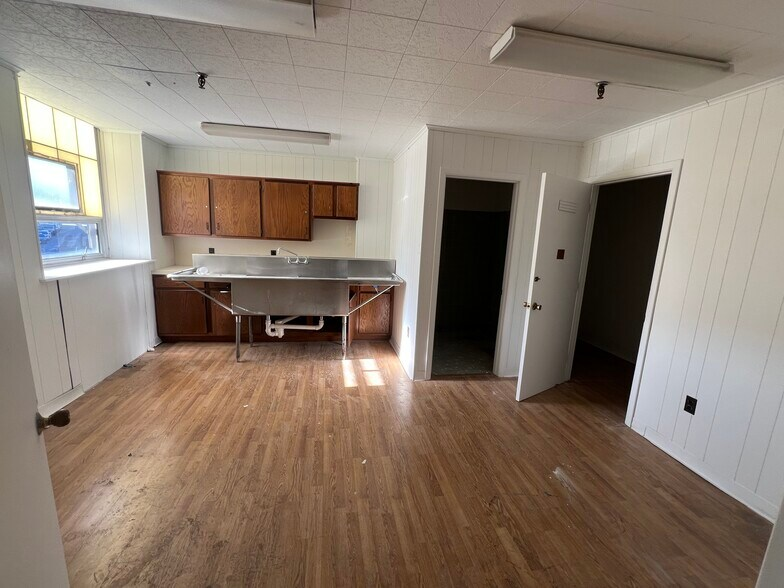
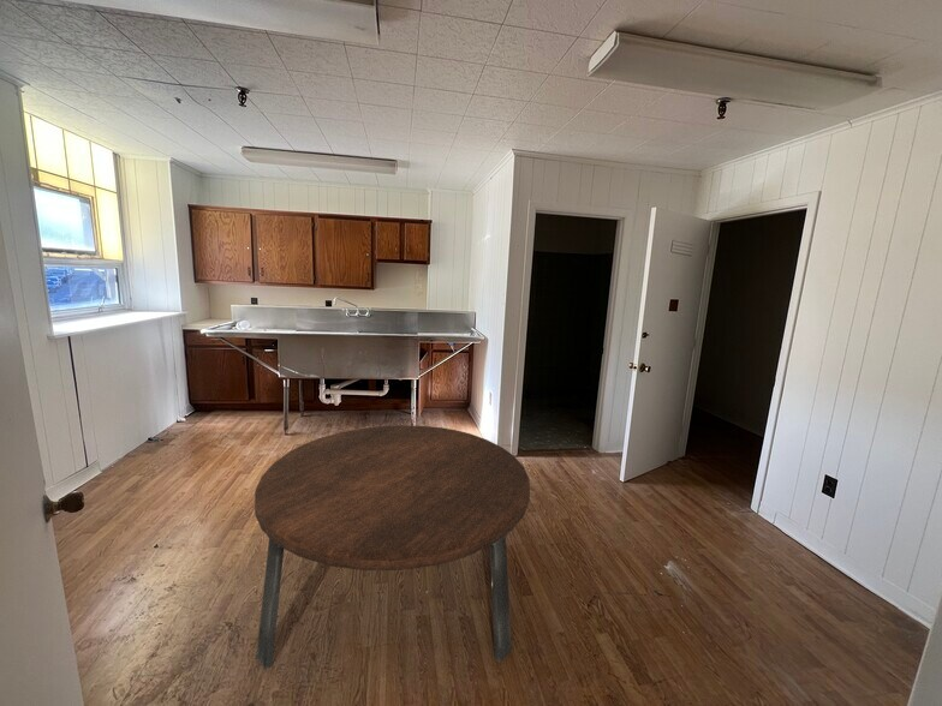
+ dining table [254,424,531,671]
